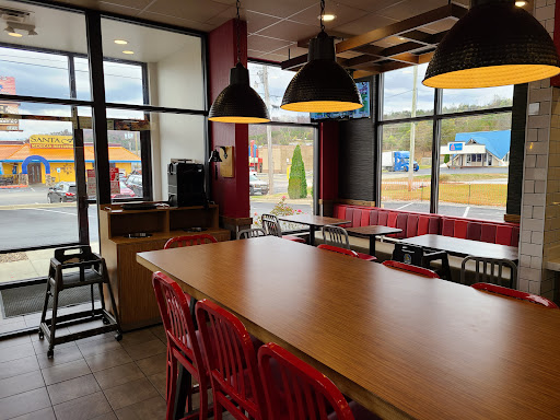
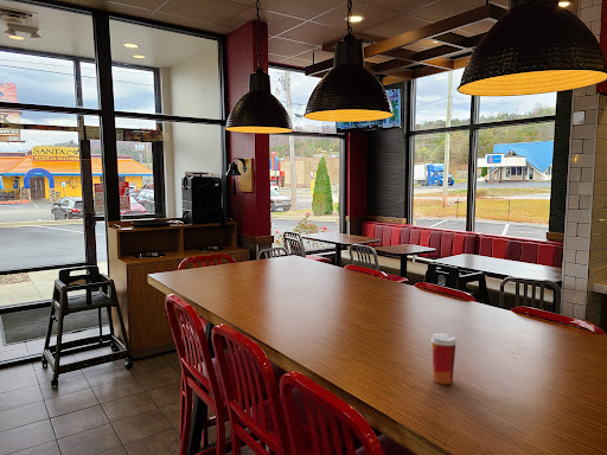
+ paper cup [430,332,458,385]
